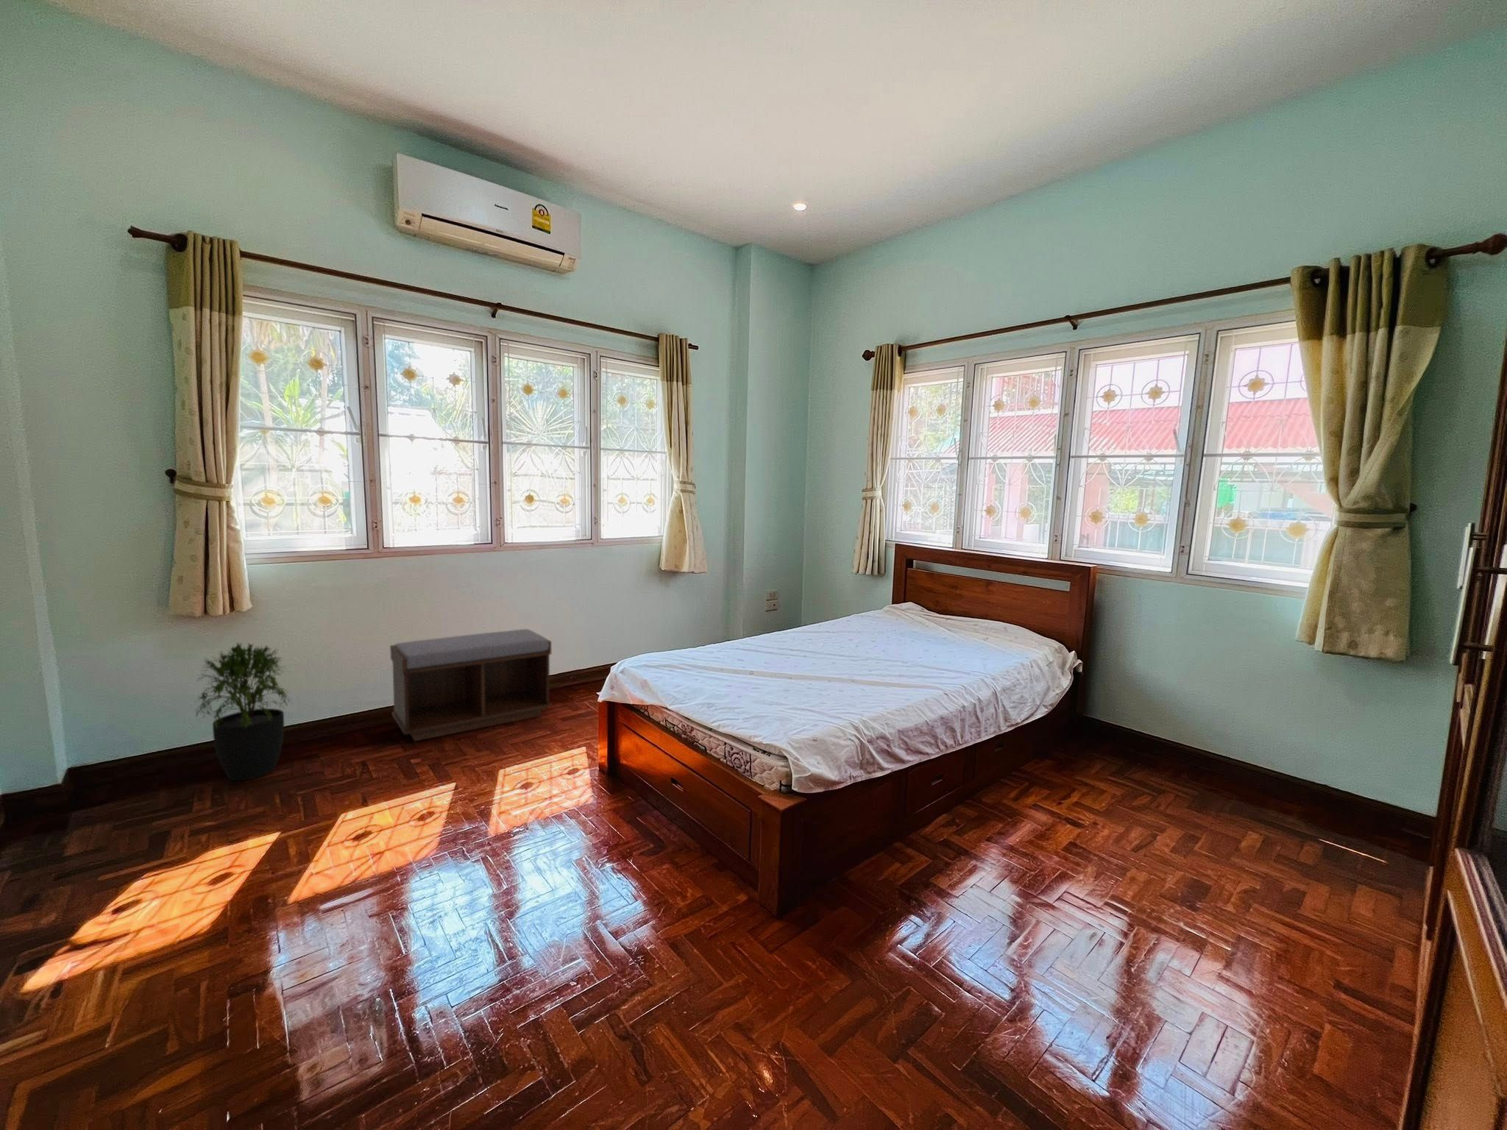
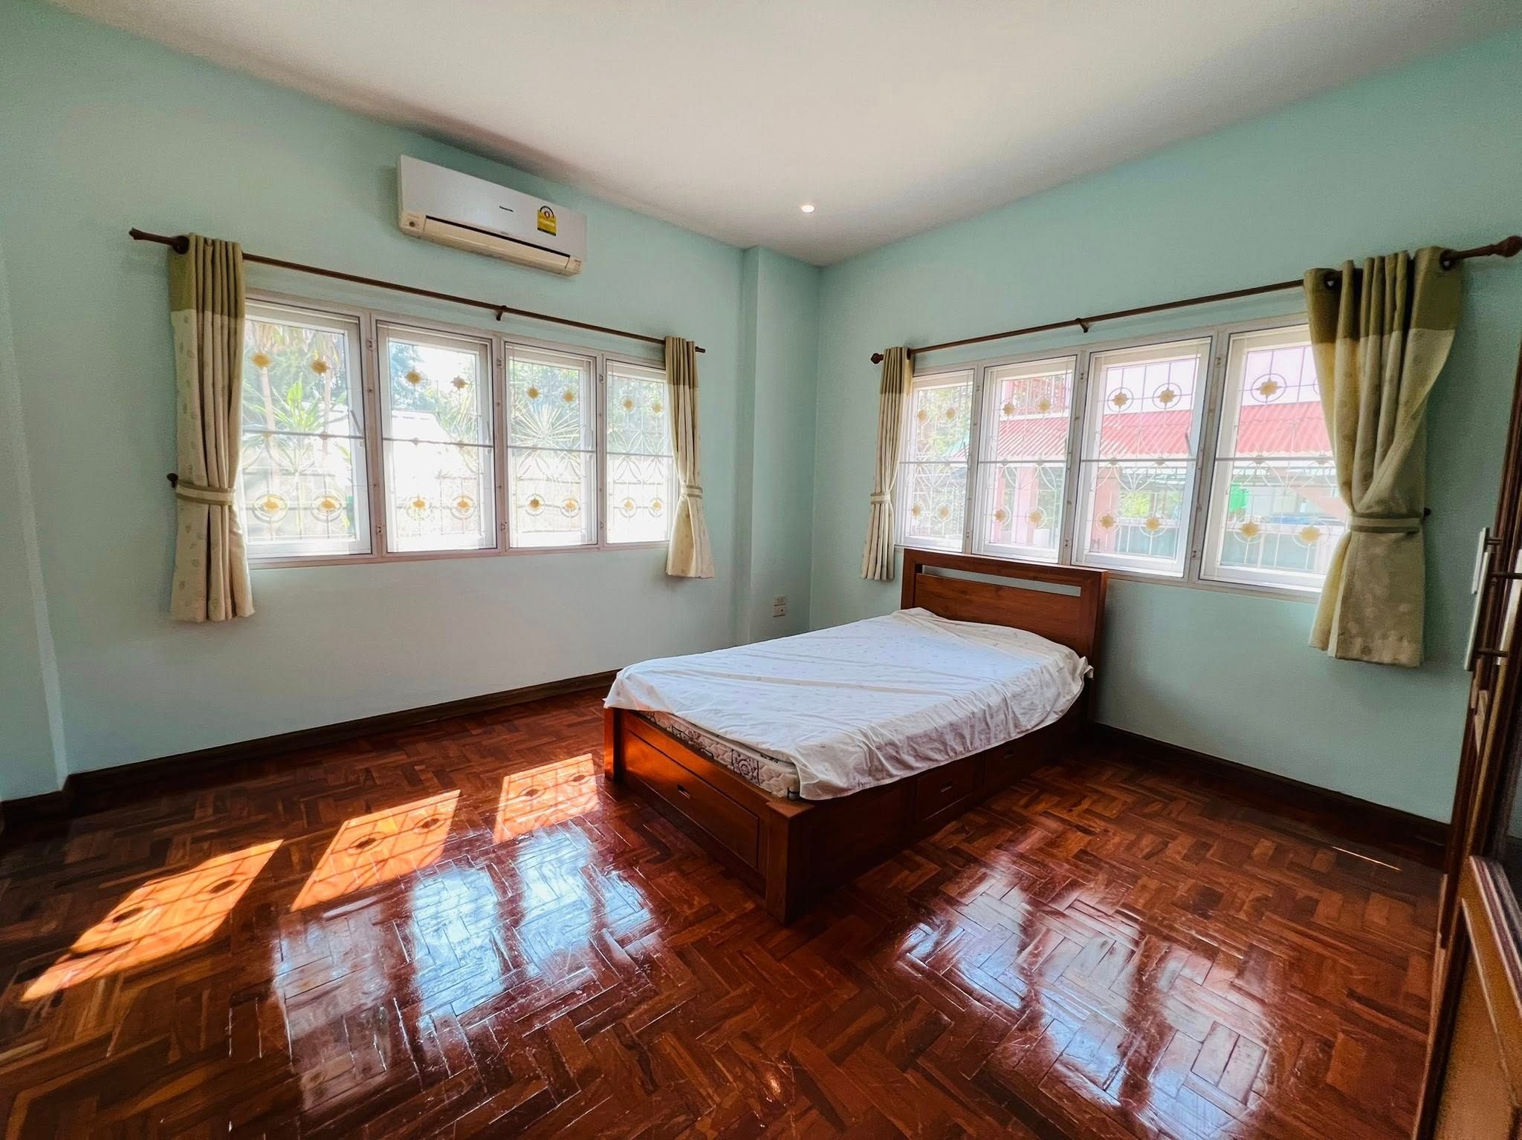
- potted plant [189,641,293,781]
- bench [389,628,553,742]
